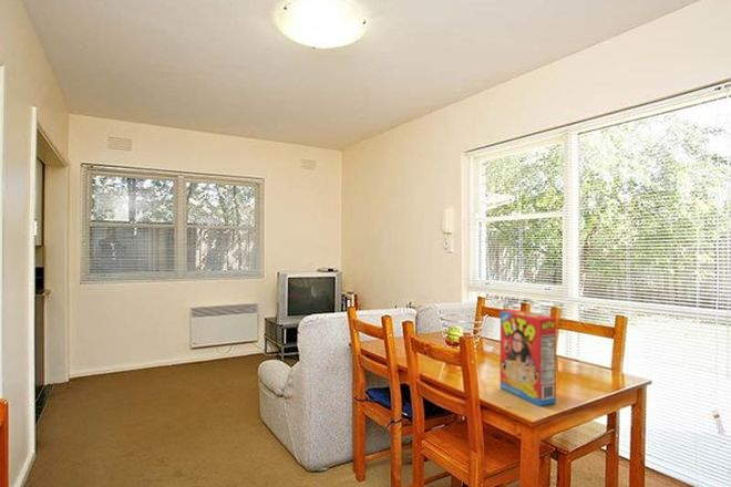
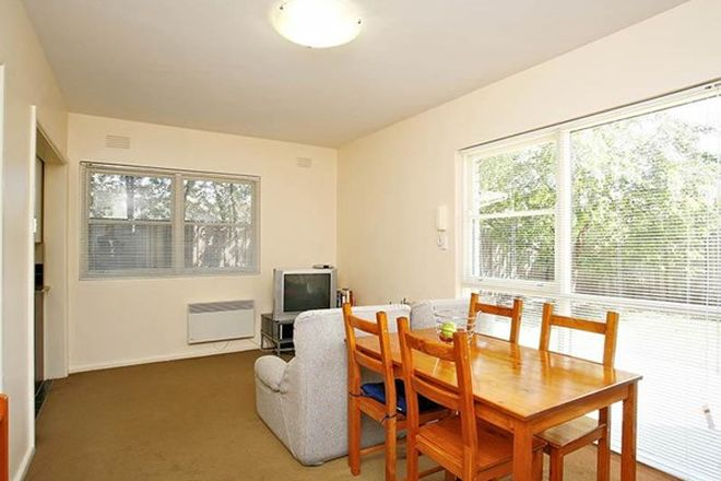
- cereal box [500,309,557,407]
